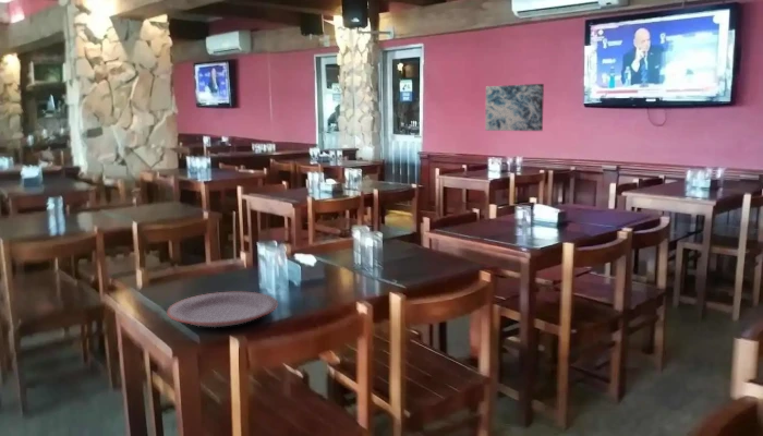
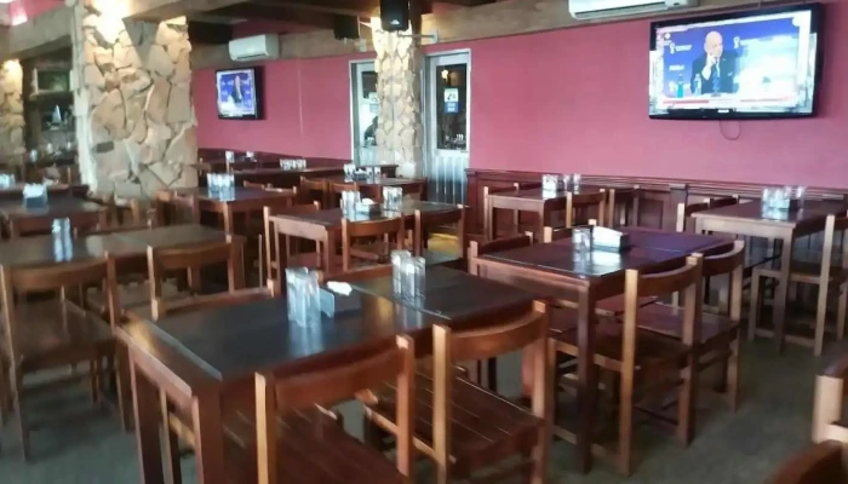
- plate [166,291,279,328]
- wall art [484,83,545,132]
